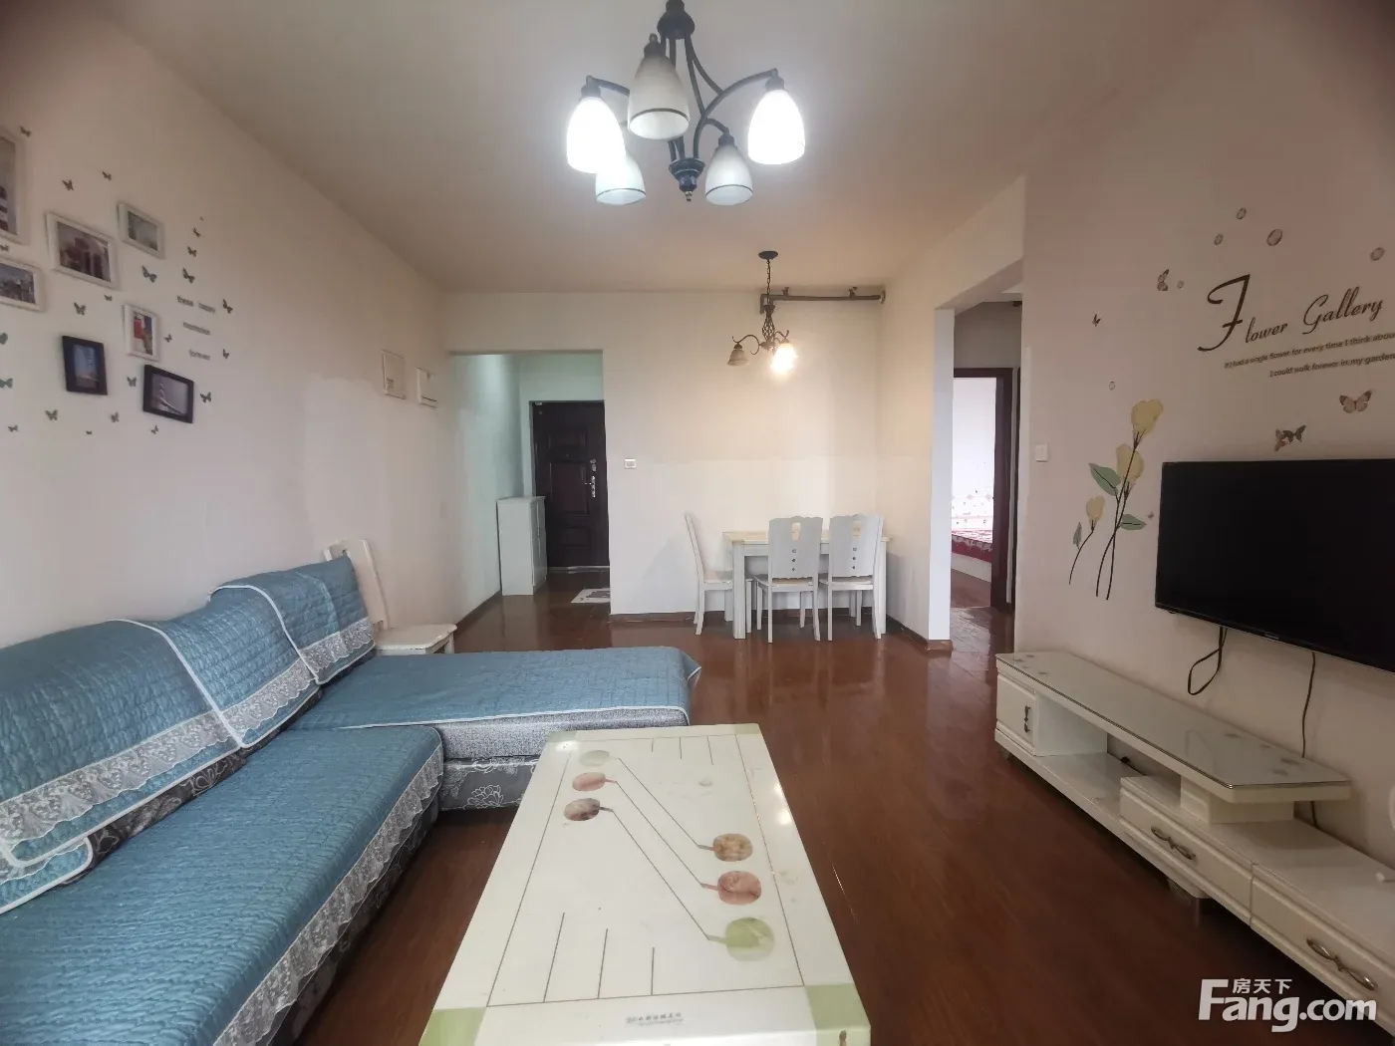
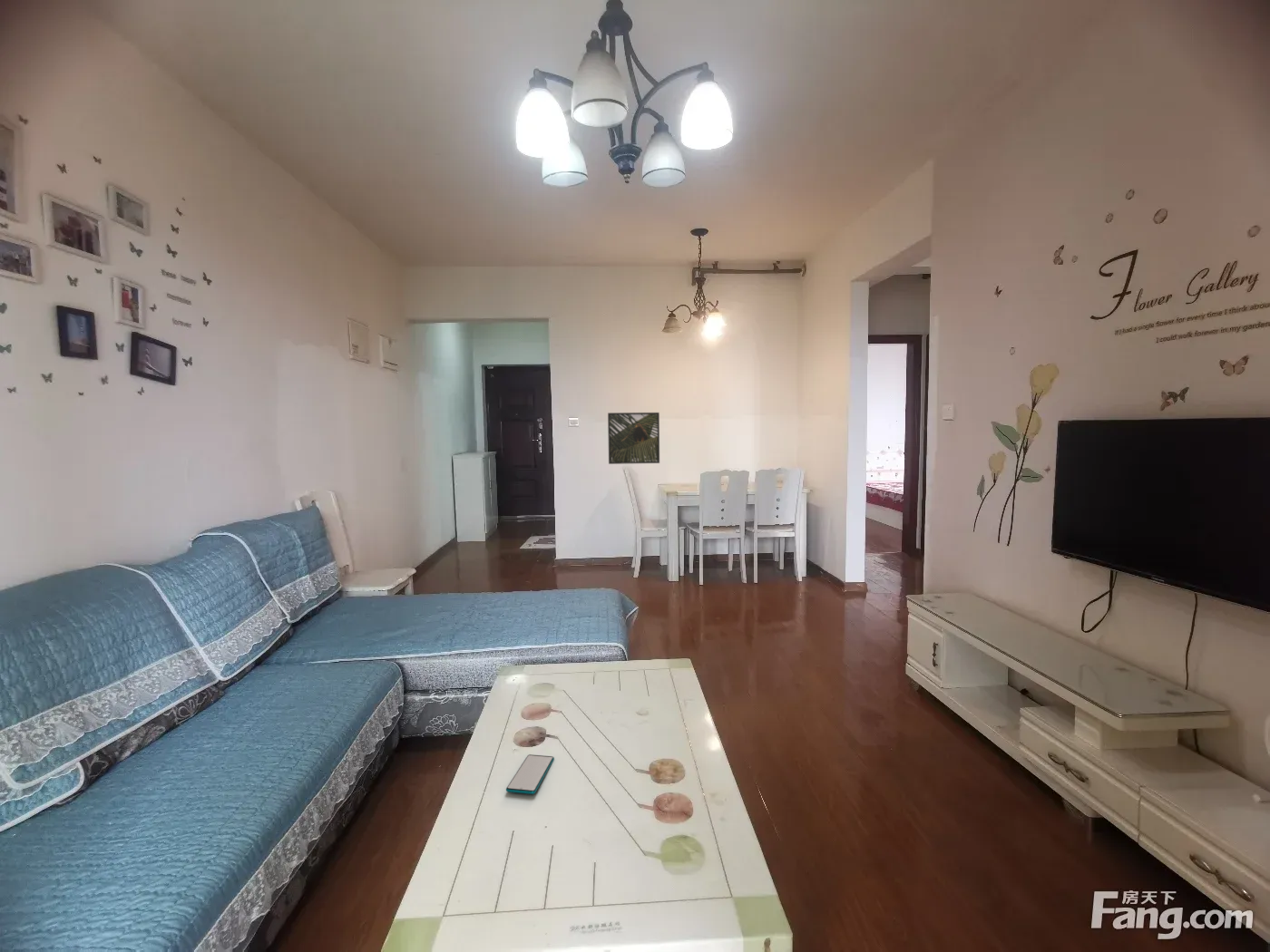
+ smartphone [505,753,555,795]
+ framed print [607,412,660,465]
